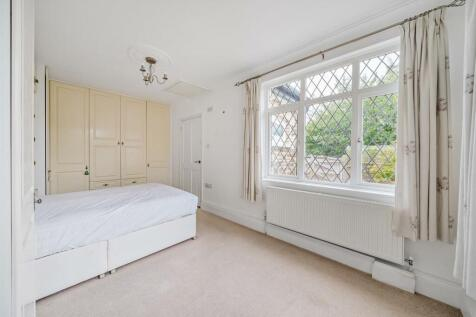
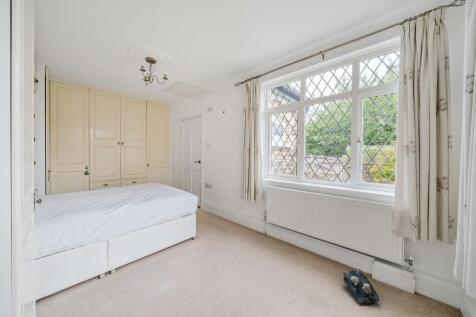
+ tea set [342,268,380,306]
